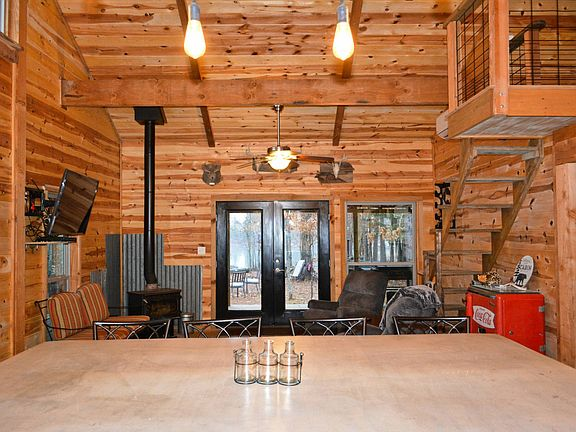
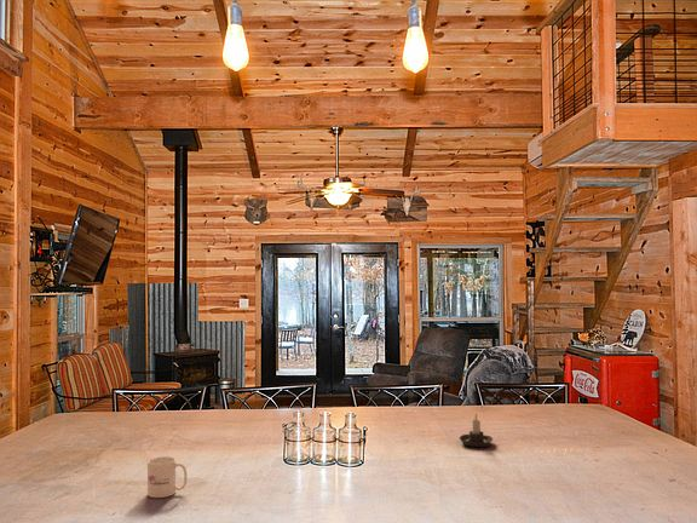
+ mug [146,455,189,499]
+ candle [459,413,494,448]
